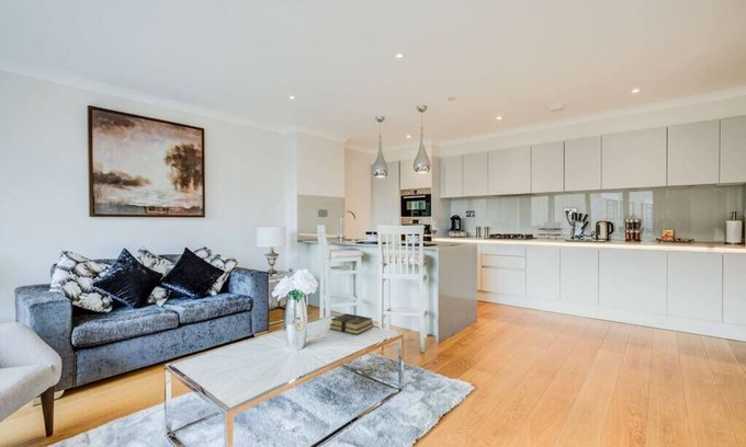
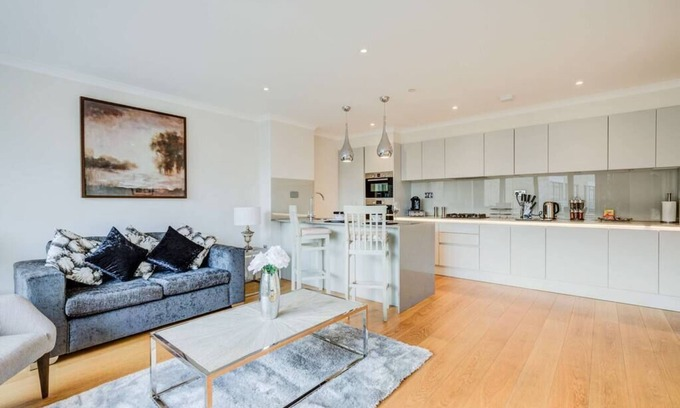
- book [328,312,374,335]
